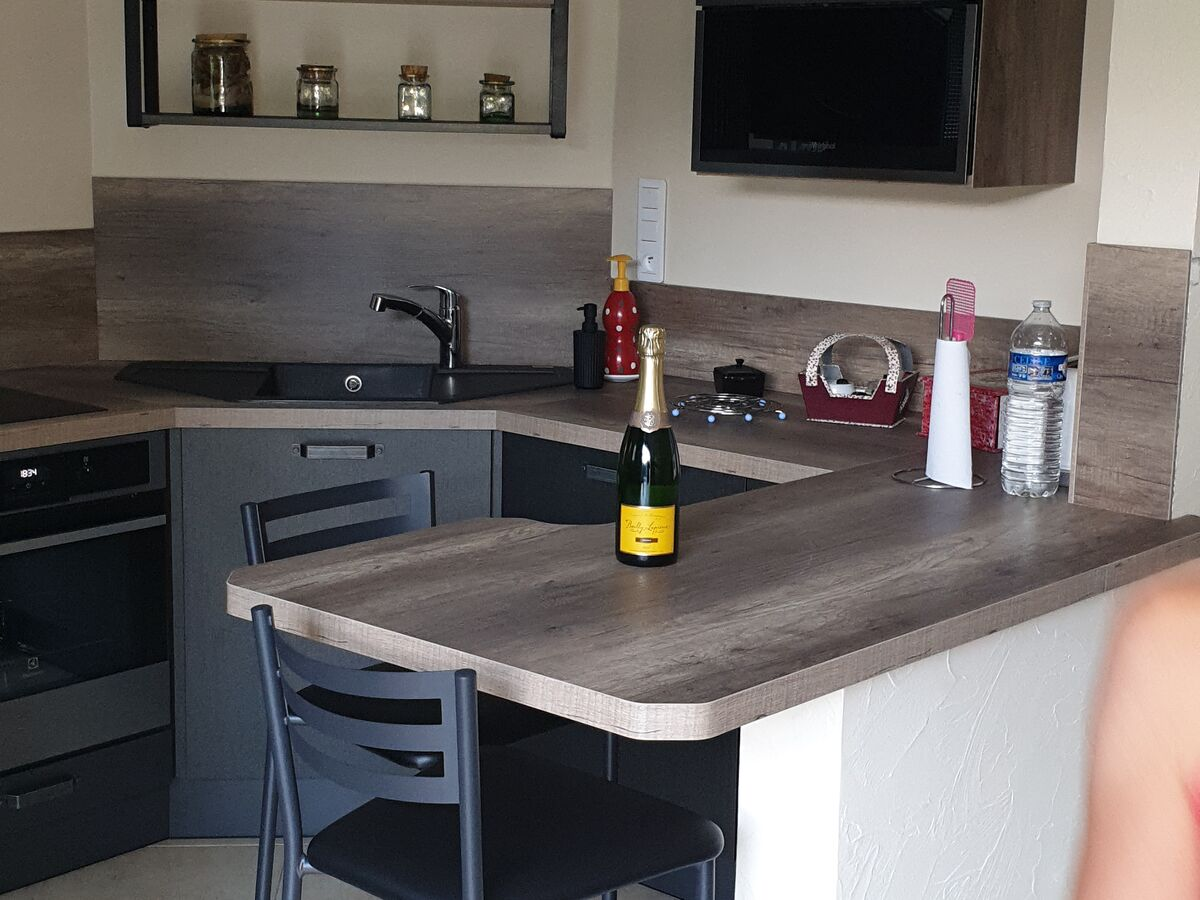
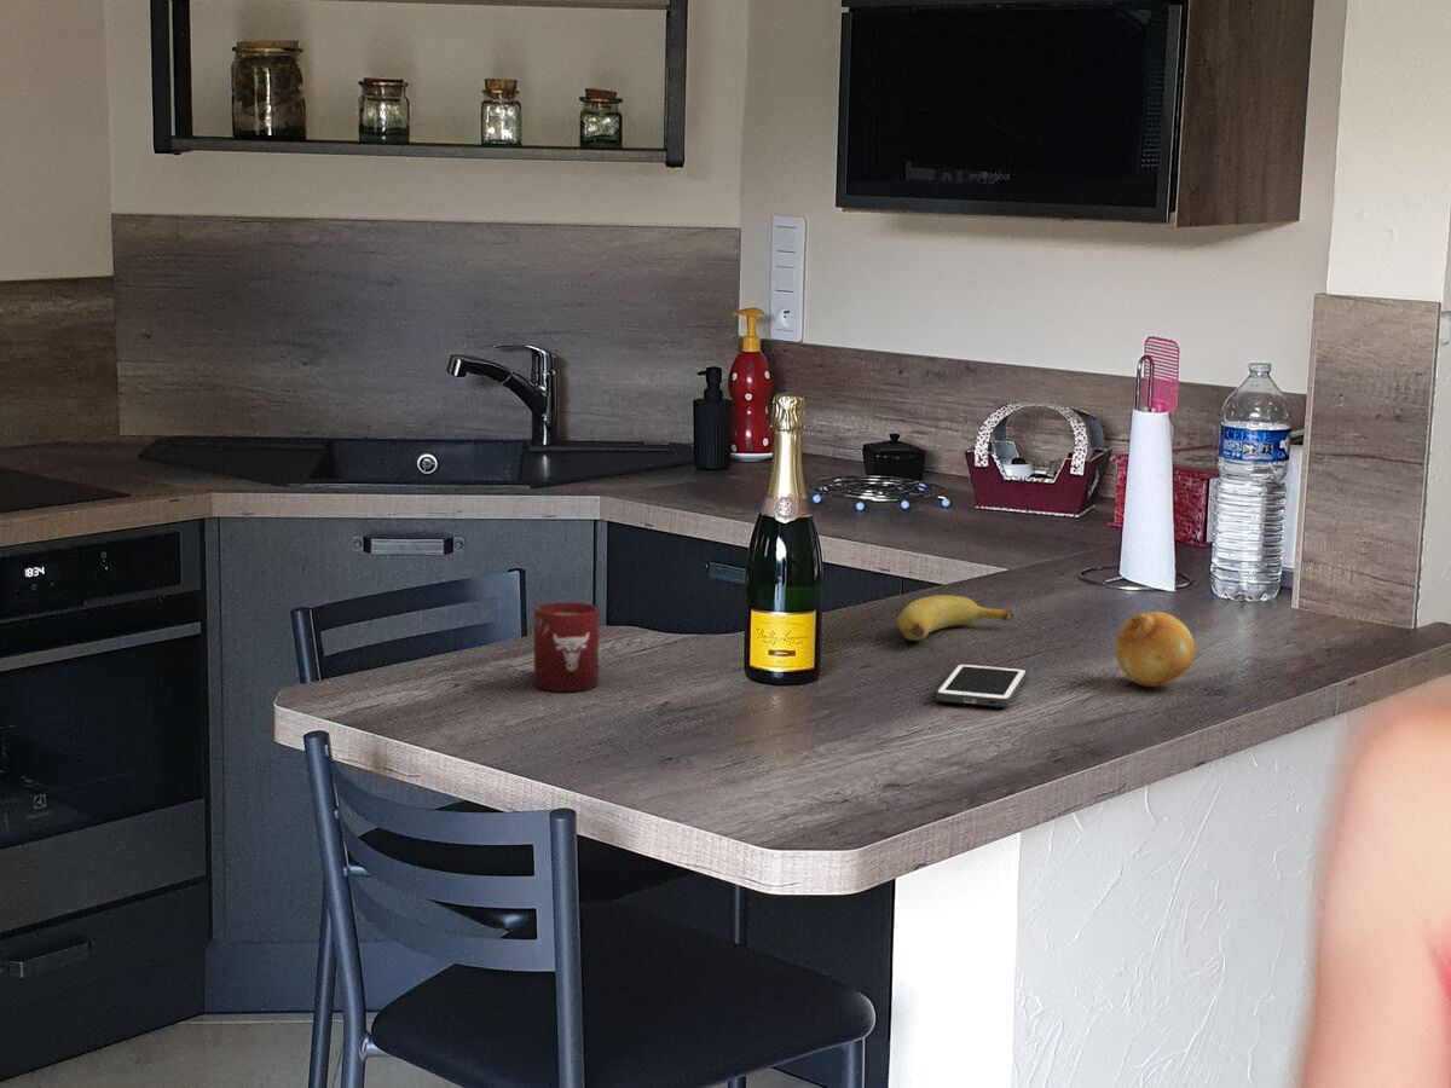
+ cup [533,601,600,693]
+ fruit [1114,610,1196,688]
+ cell phone [935,662,1028,708]
+ banana [896,594,1014,642]
